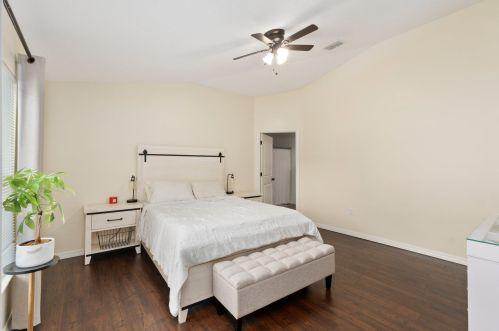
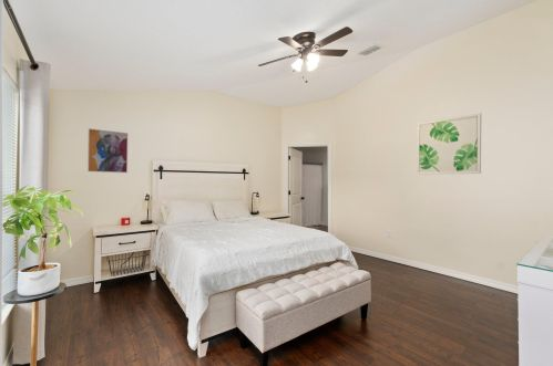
+ wall art [416,112,482,176]
+ wall art [86,127,130,174]
